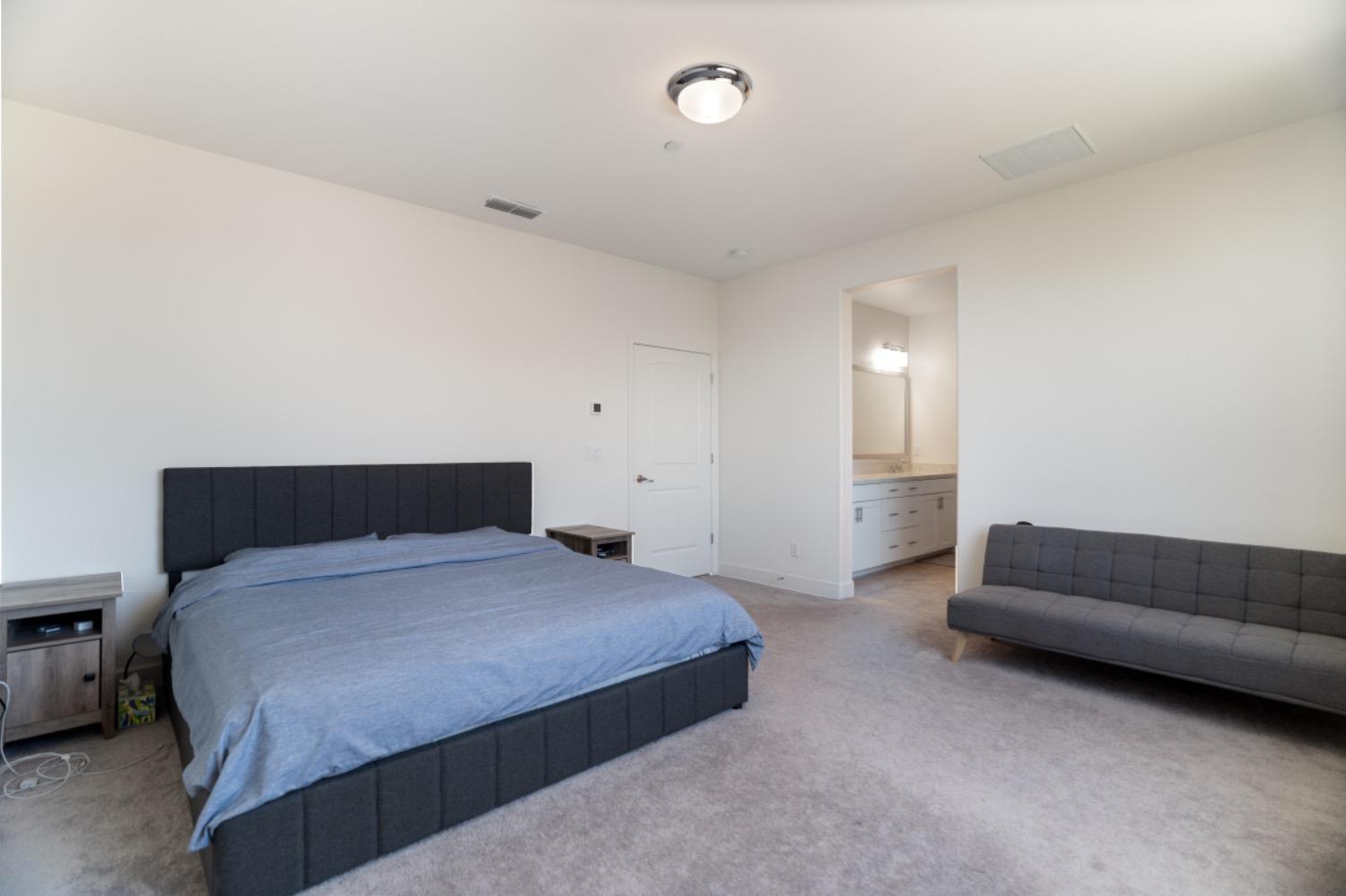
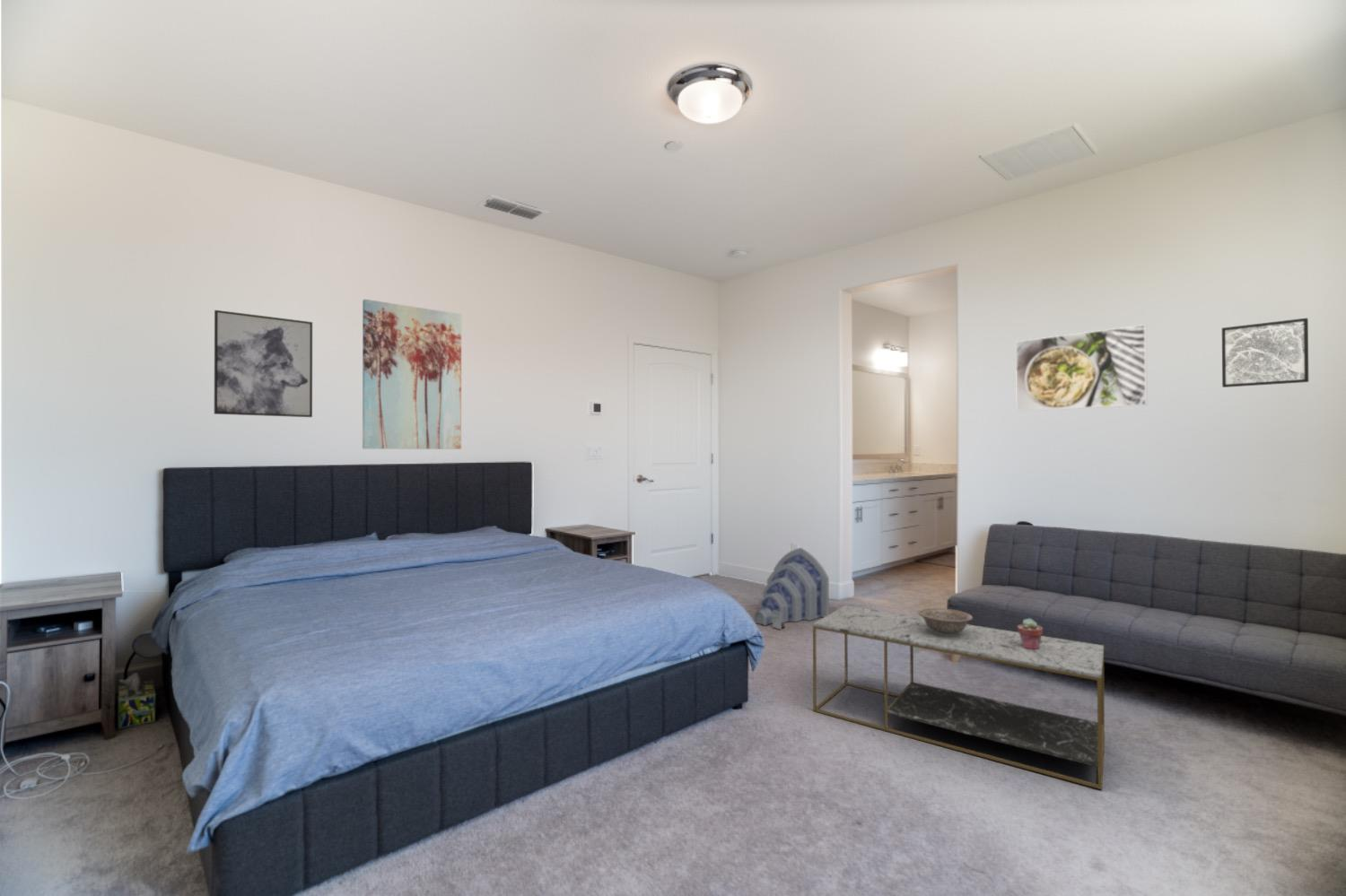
+ wall art [214,309,313,418]
+ coffee table [812,605,1106,790]
+ wall art [1221,318,1309,388]
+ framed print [1015,324,1148,413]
+ wall art [362,299,462,450]
+ decorative bowl [917,607,974,637]
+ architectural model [753,547,830,631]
+ potted succulent [1016,617,1044,649]
